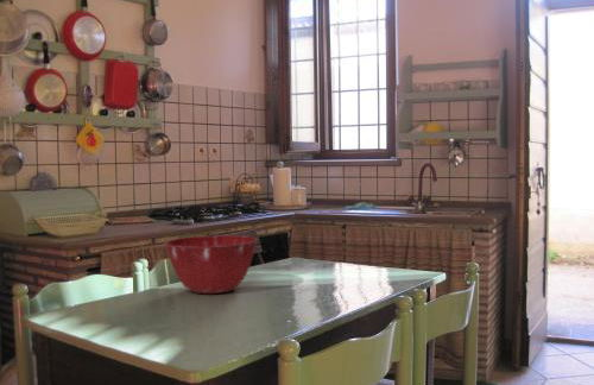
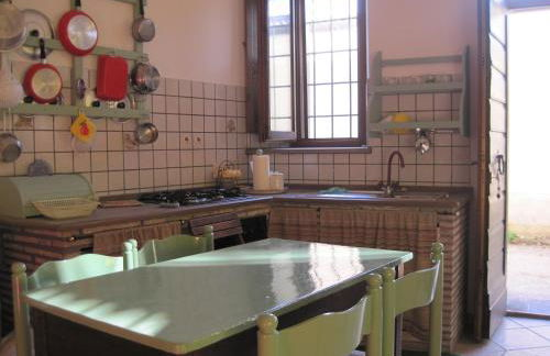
- mixing bowl [163,234,258,295]
